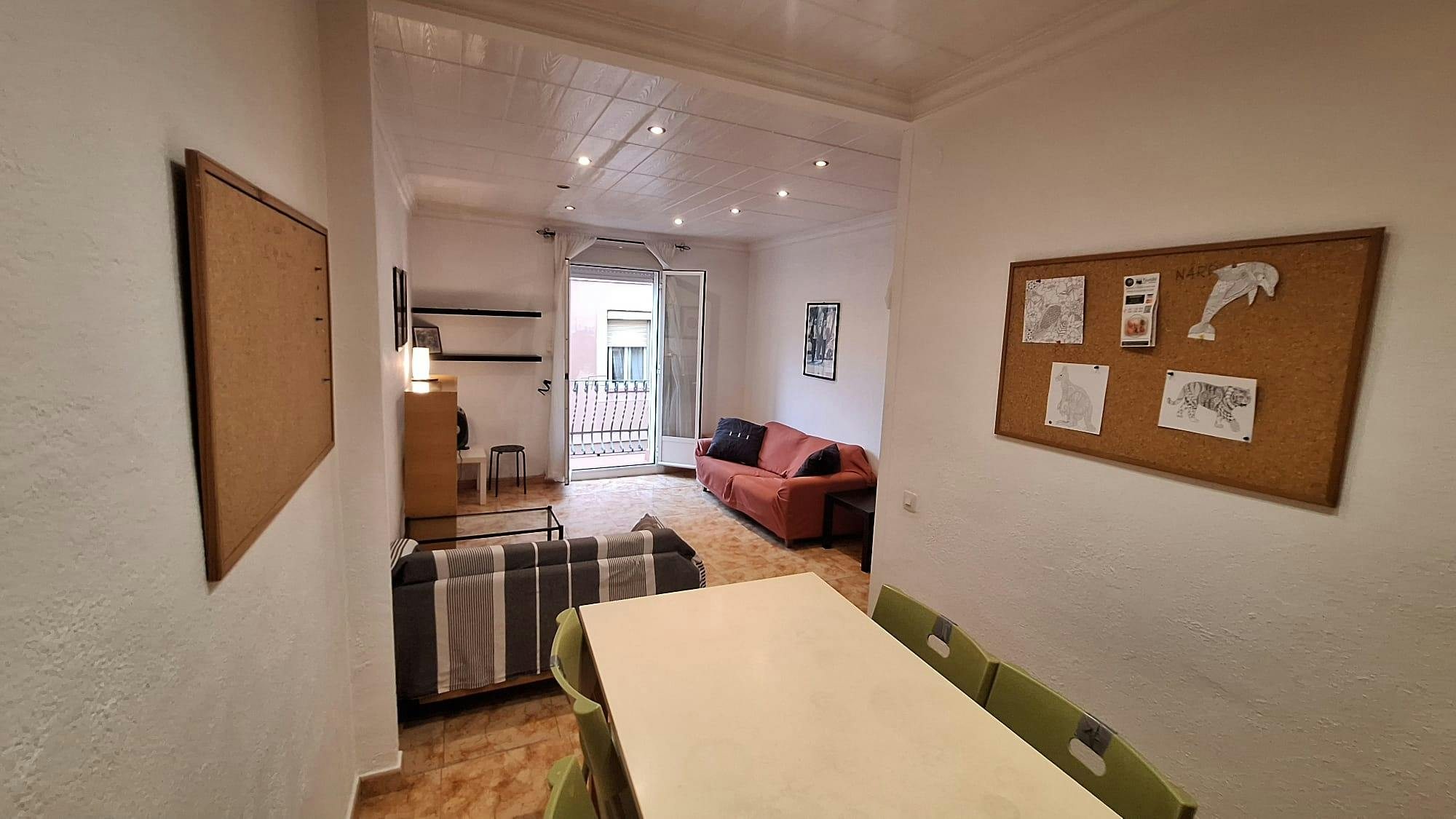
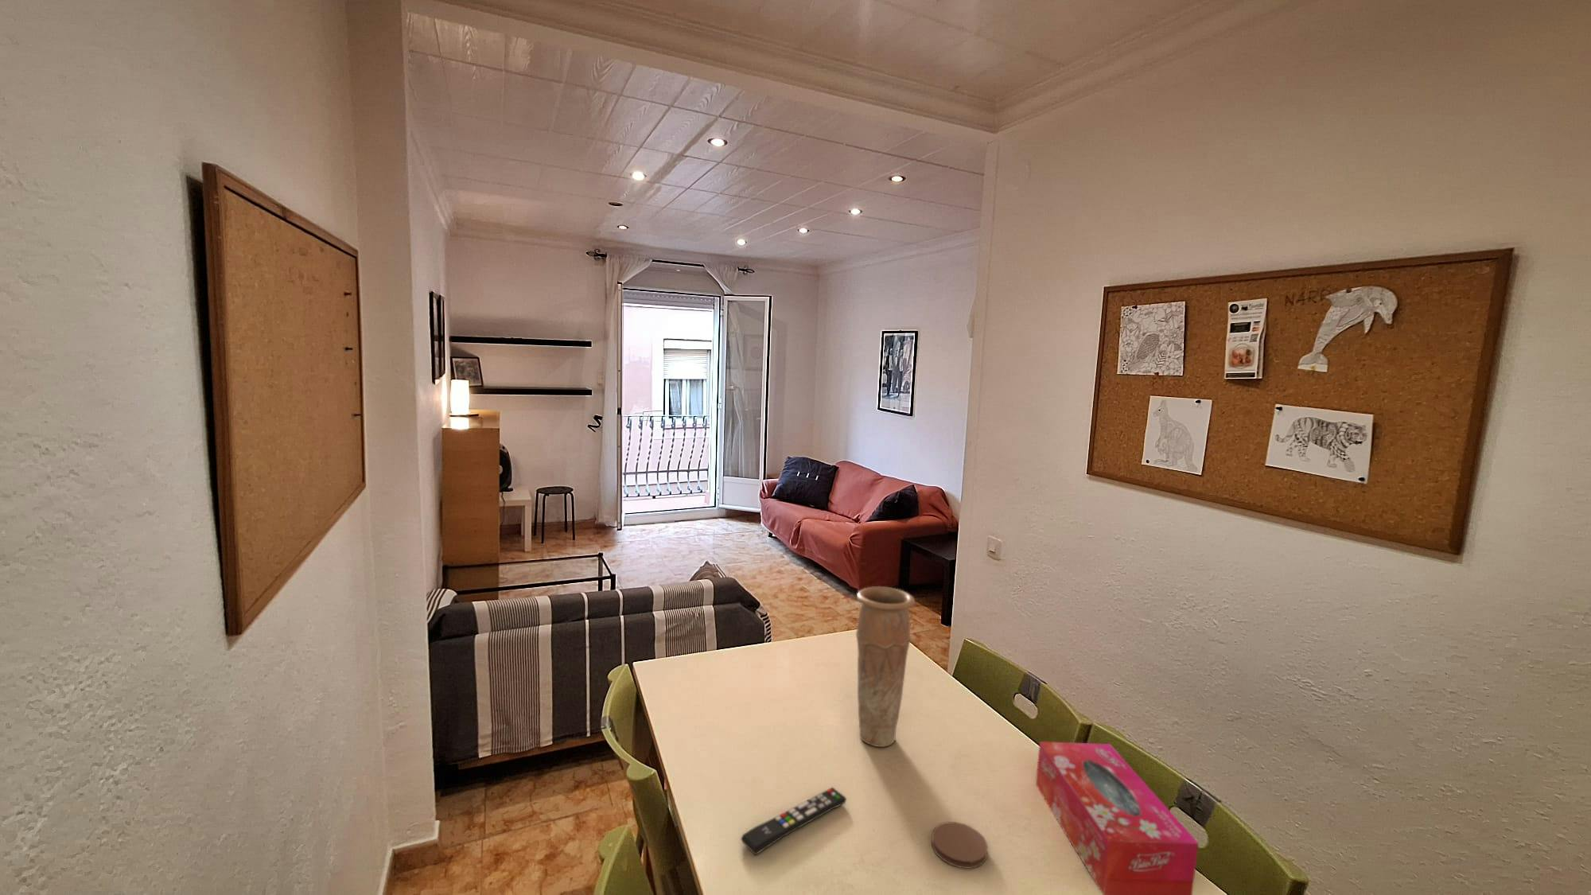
+ coaster [931,821,989,870]
+ remote control [740,787,847,856]
+ tissue box [1035,741,1200,895]
+ vase [856,586,916,747]
